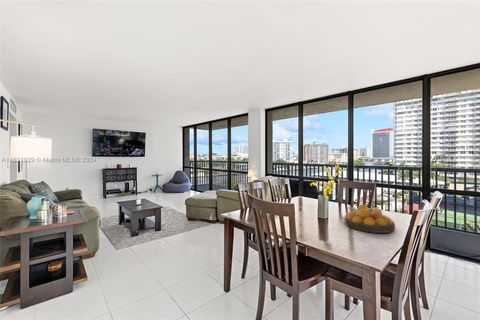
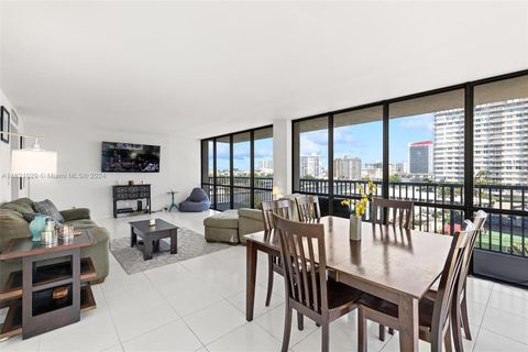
- fruit bowl [343,203,396,234]
